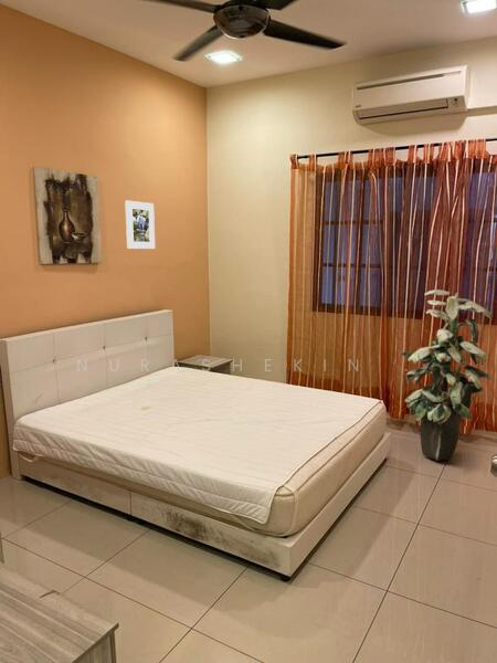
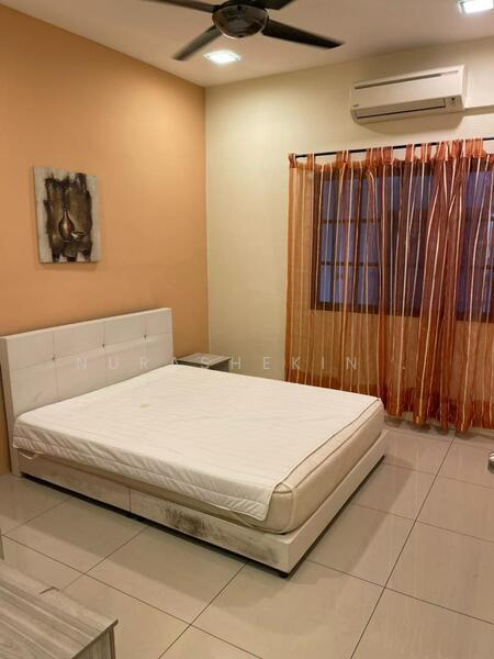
- indoor plant [398,288,494,462]
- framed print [124,199,156,250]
